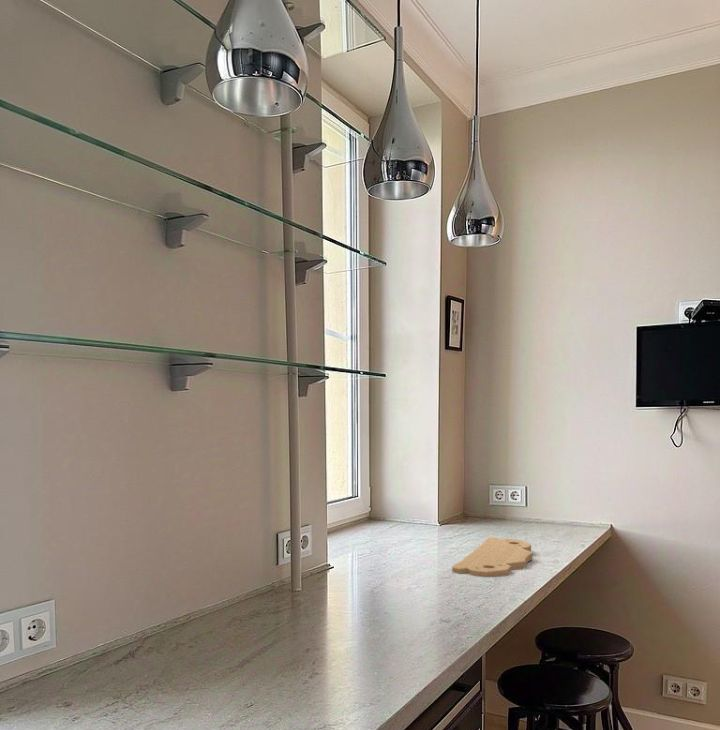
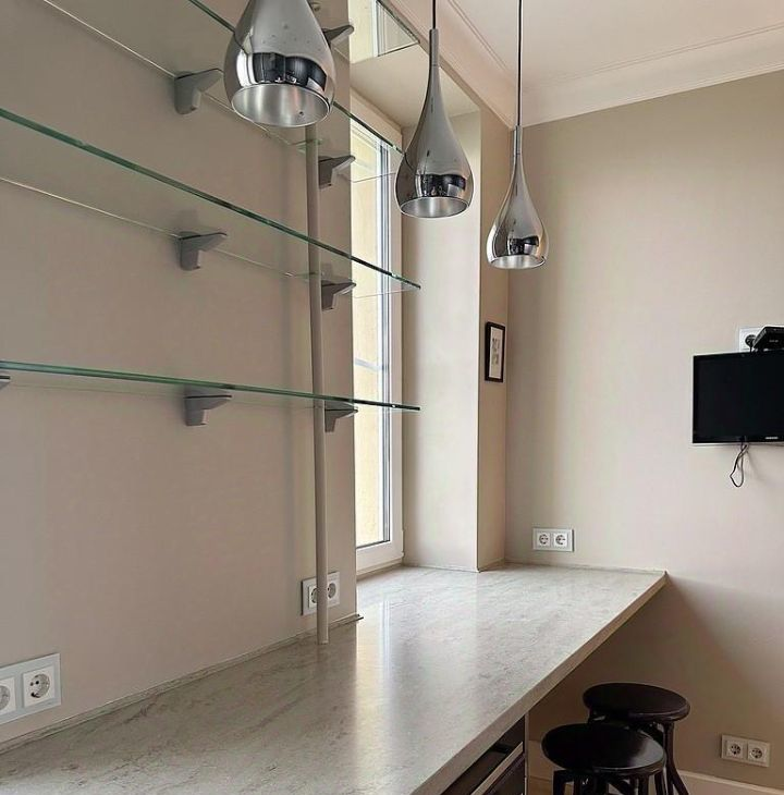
- cutting board [451,537,534,577]
